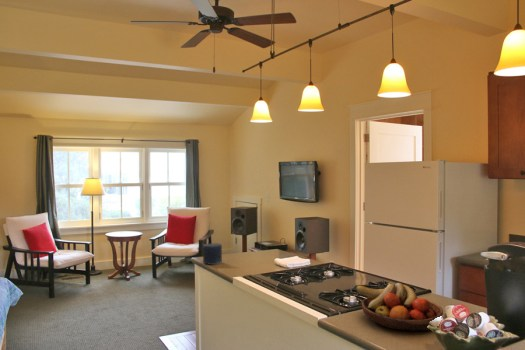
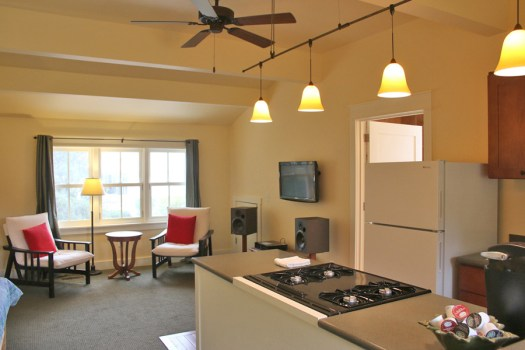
- fruit bowl [355,281,444,332]
- candle [202,242,223,266]
